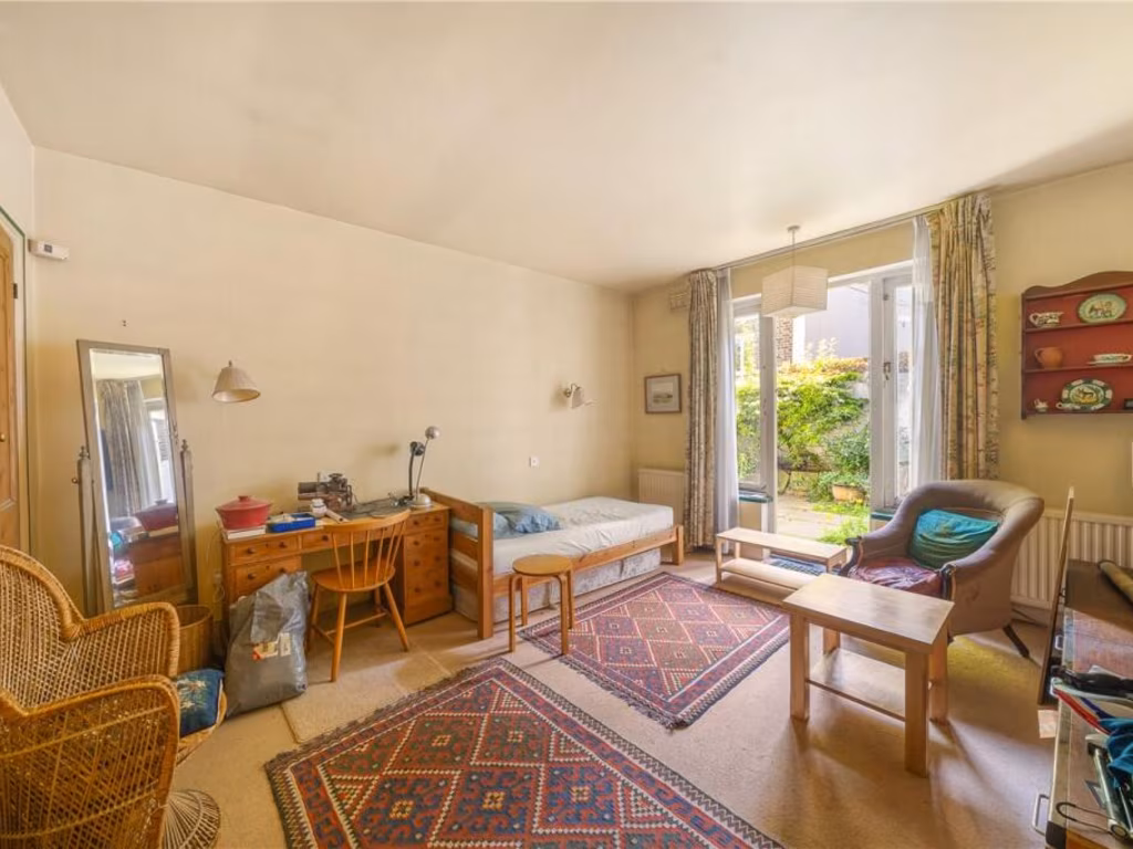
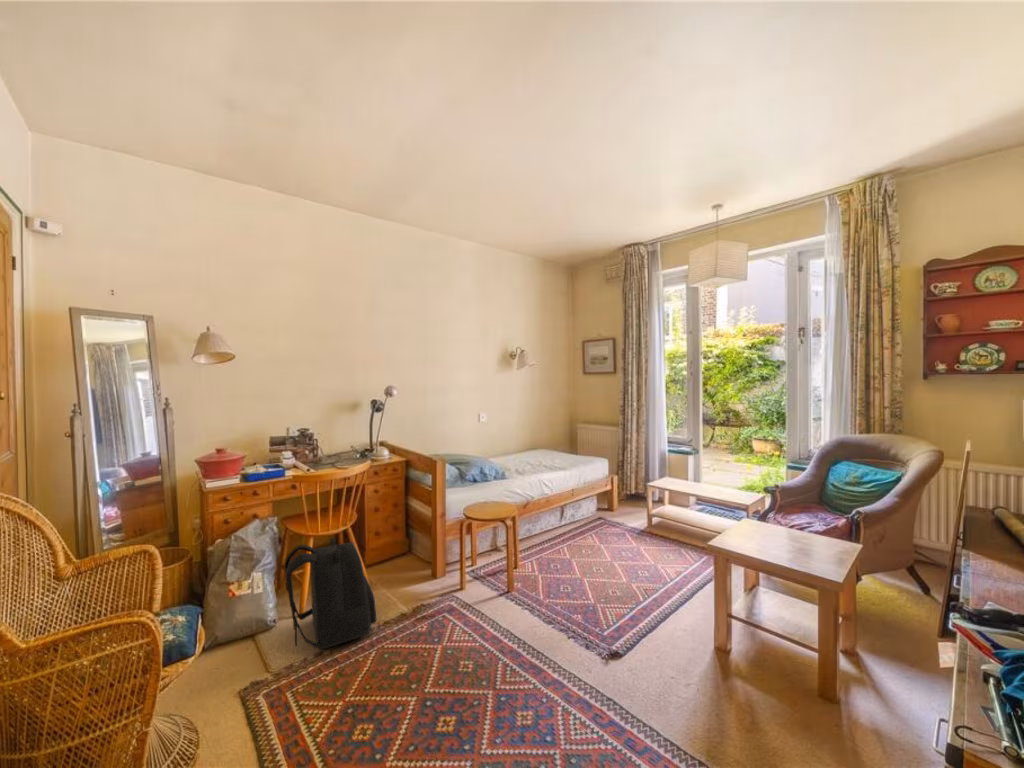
+ backpack [284,537,377,650]
